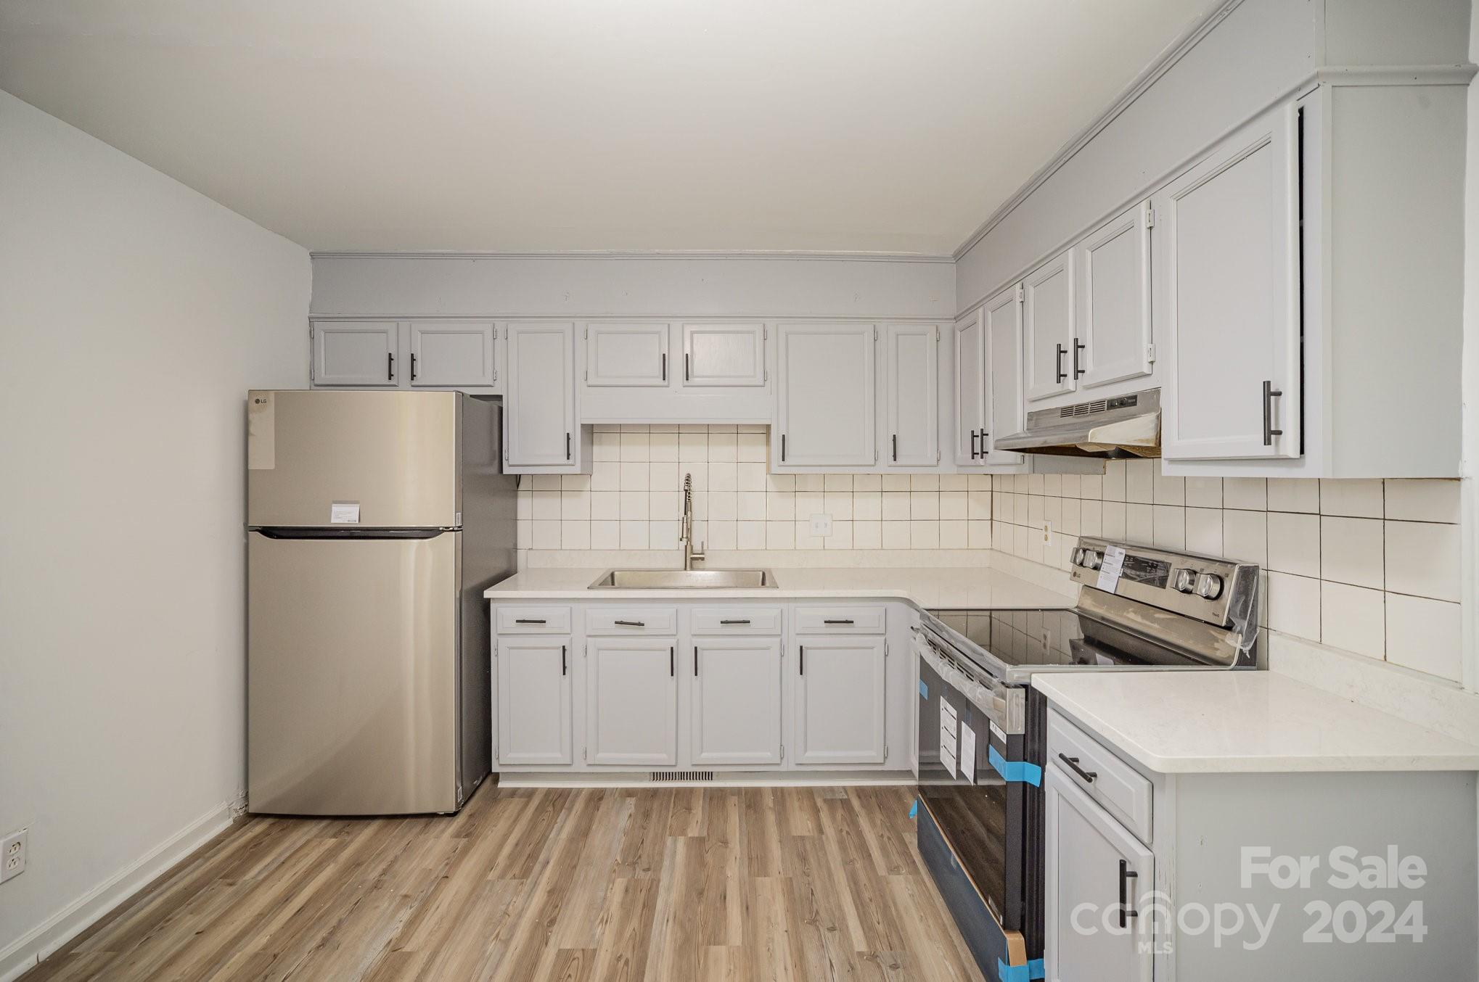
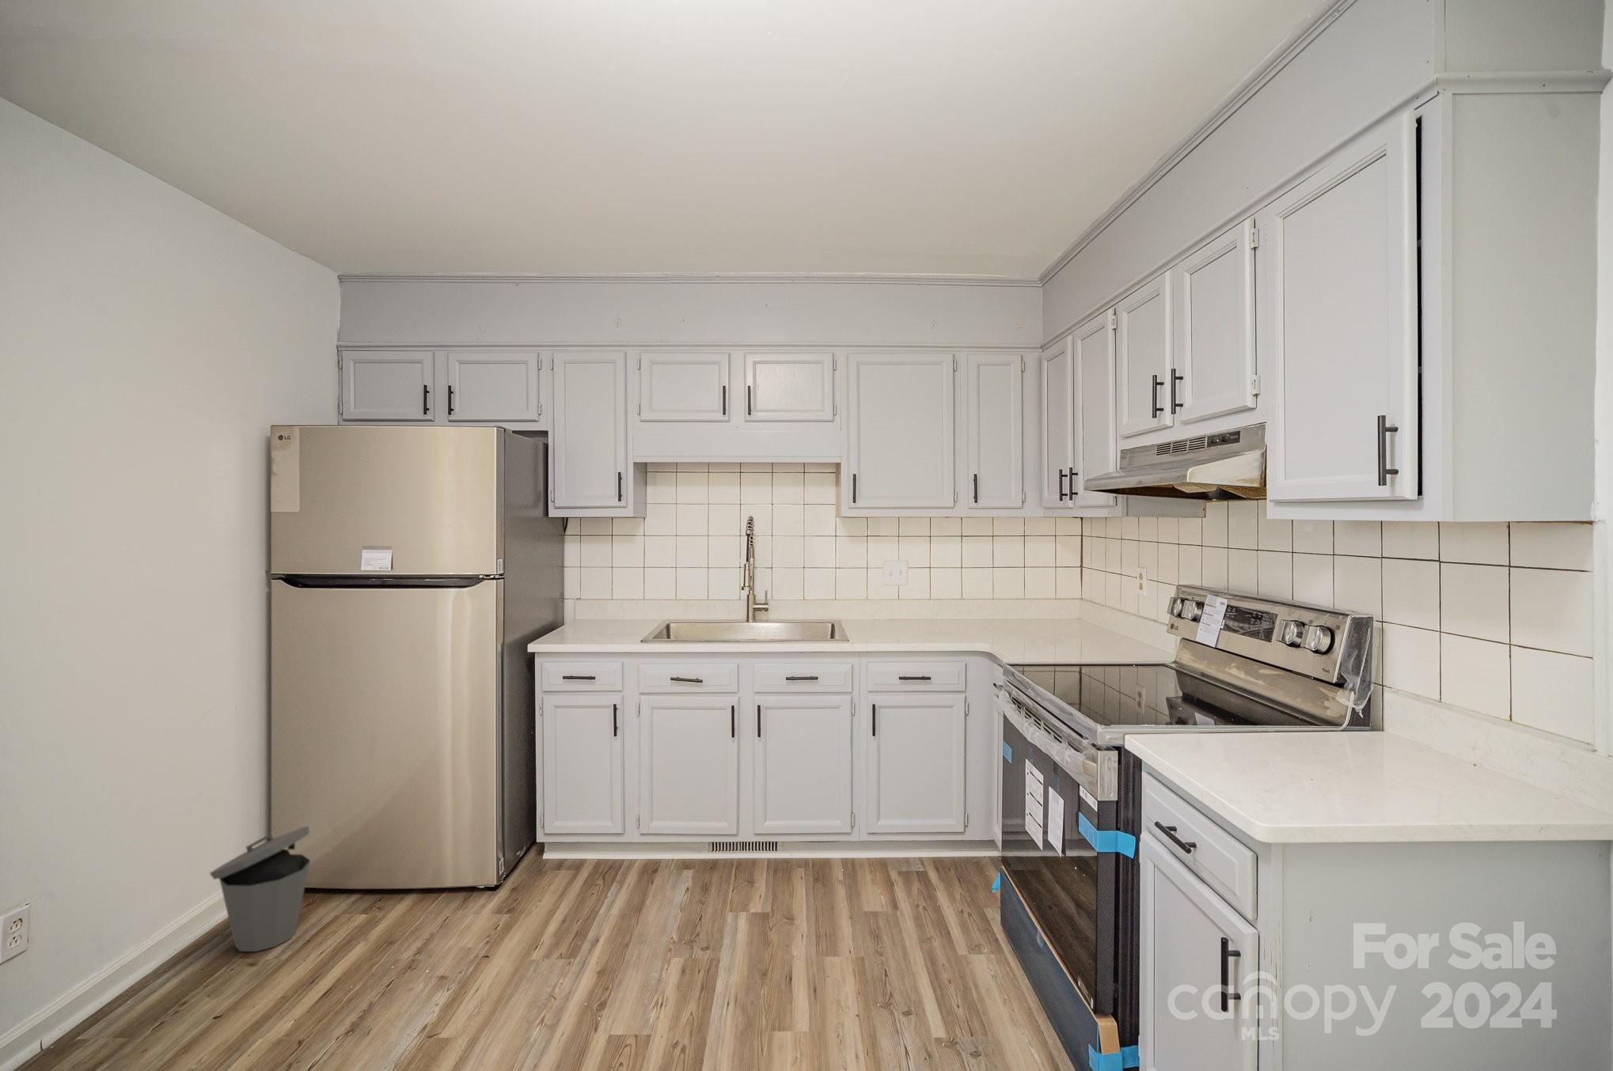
+ trash can [209,825,311,953]
